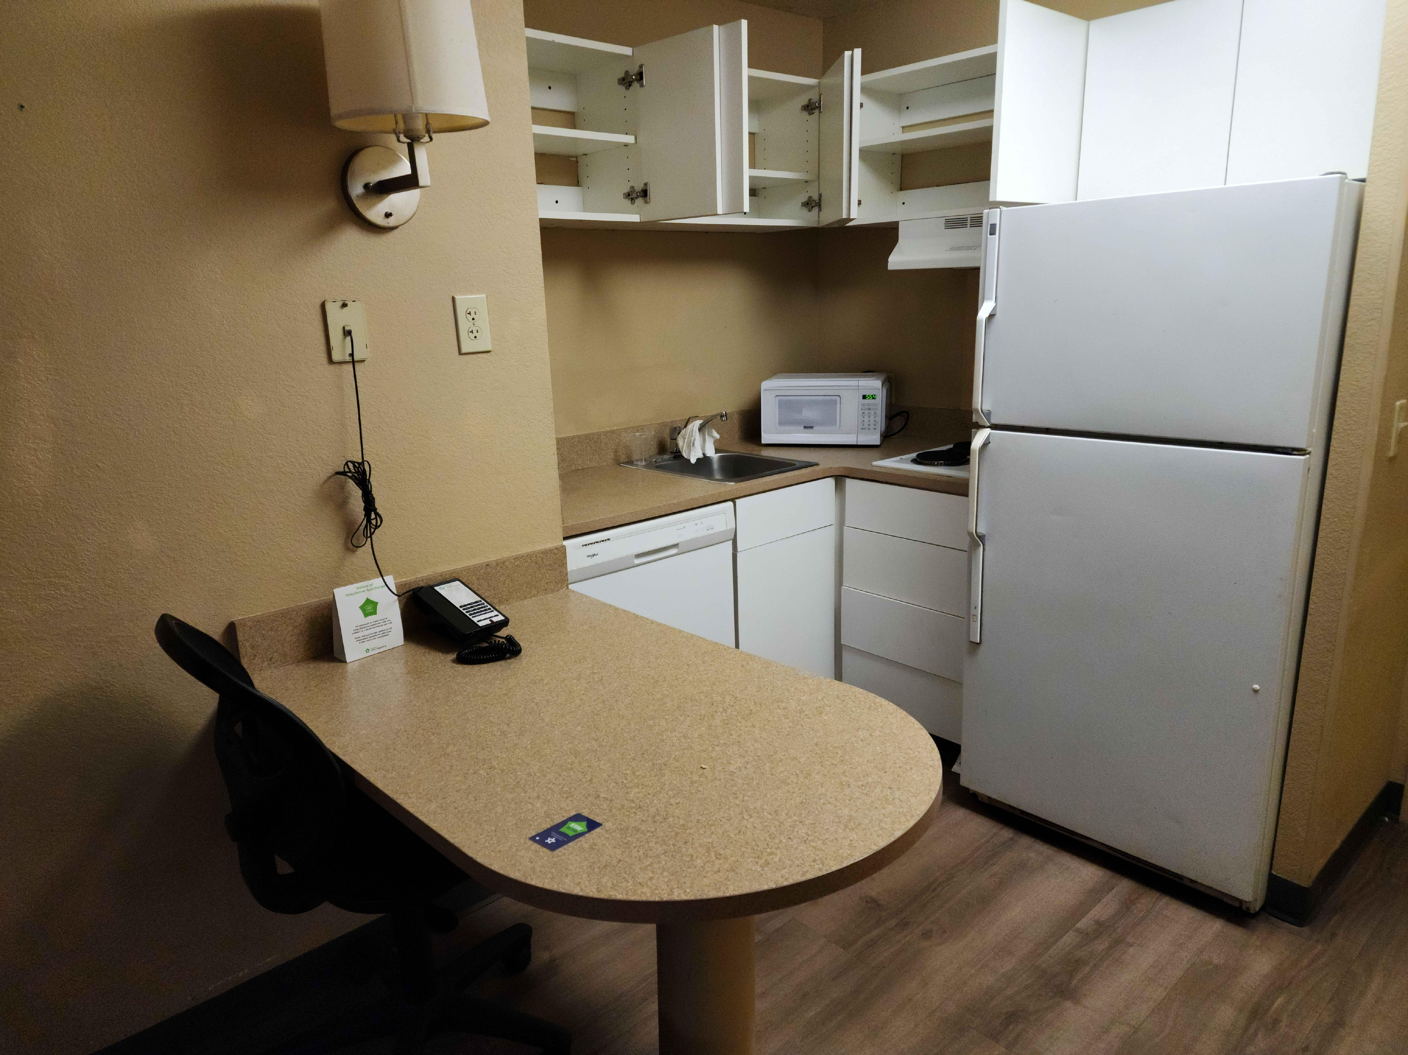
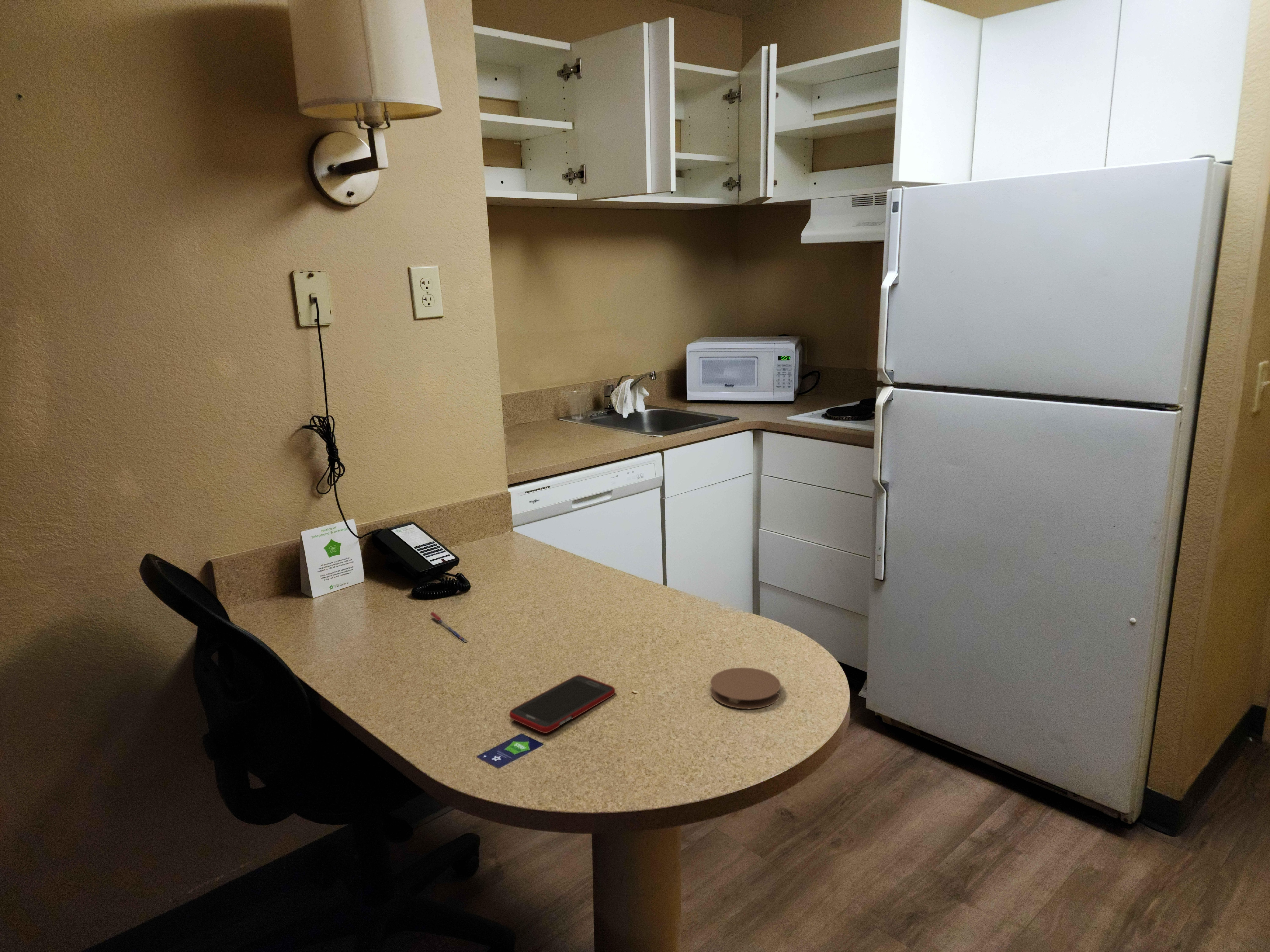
+ pen [430,611,469,643]
+ coaster [710,667,781,709]
+ cell phone [509,675,615,733]
